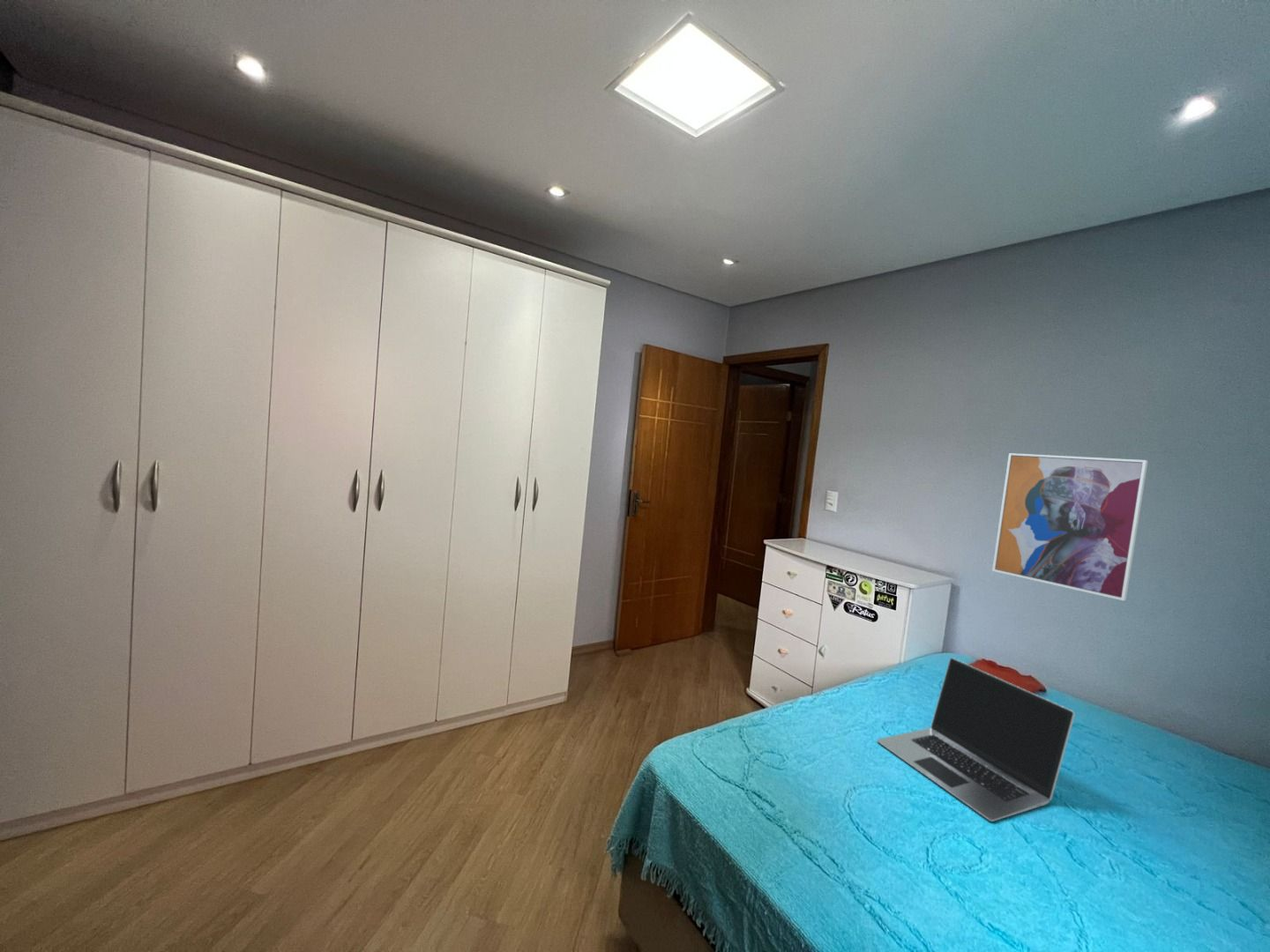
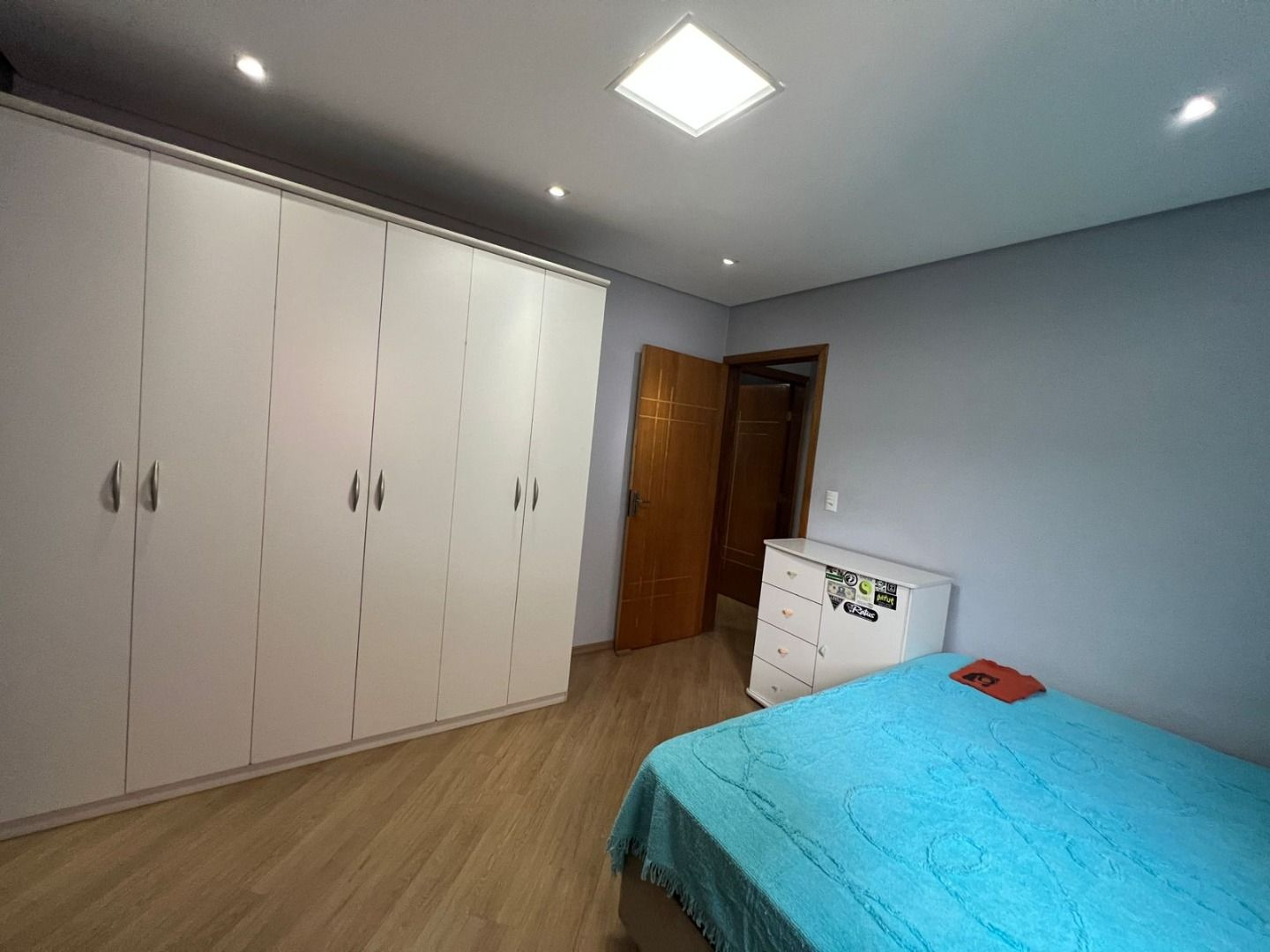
- laptop [876,657,1076,822]
- wall art [991,452,1149,602]
